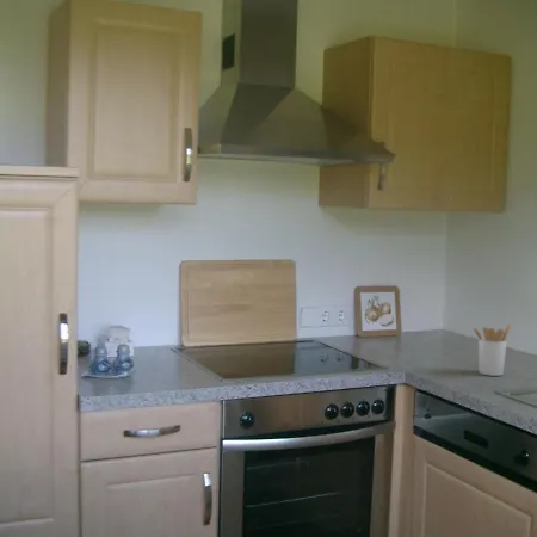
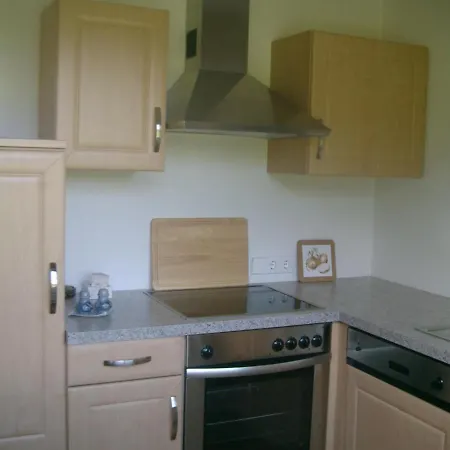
- utensil holder [473,323,512,377]
